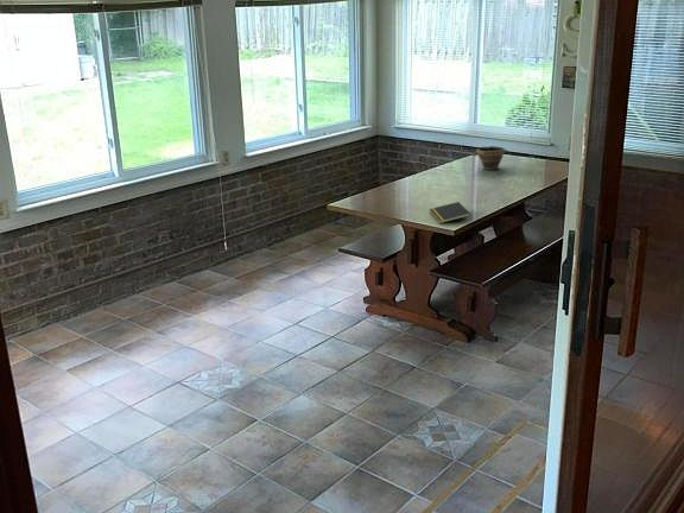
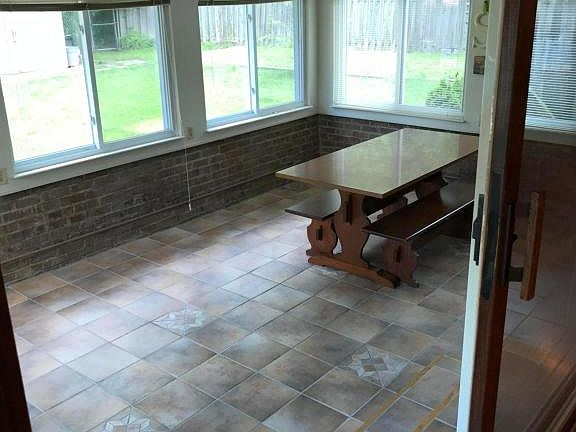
- bowl [471,145,509,171]
- notepad [429,201,471,224]
